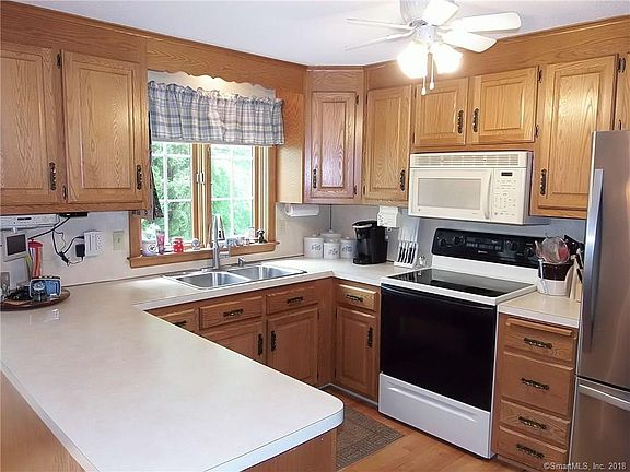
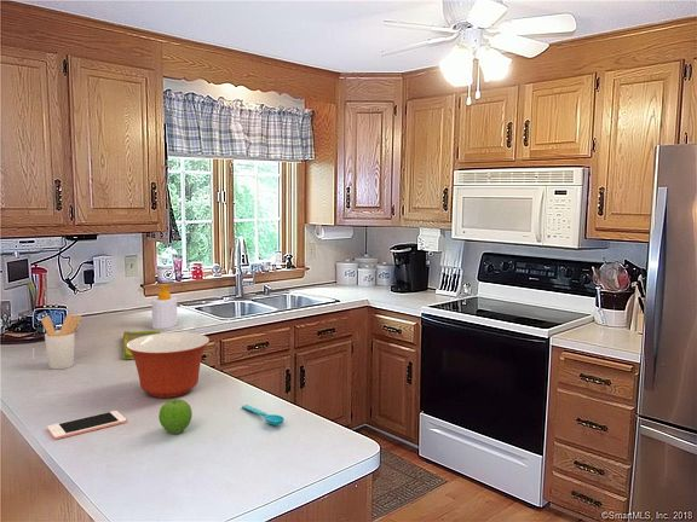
+ dish towel [122,330,162,360]
+ cell phone [46,410,127,441]
+ utensil holder [40,313,82,371]
+ soap bottle [150,283,179,330]
+ fruit [157,399,194,435]
+ mixing bowl [126,331,211,399]
+ spoon [241,404,286,427]
